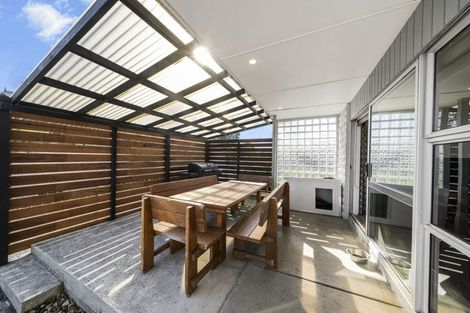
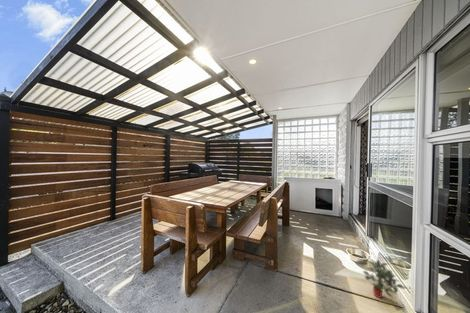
+ potted plant [362,258,409,299]
